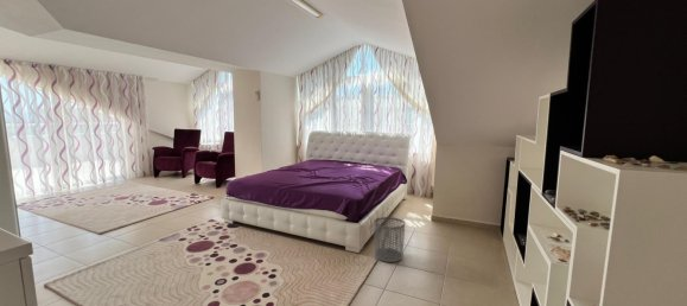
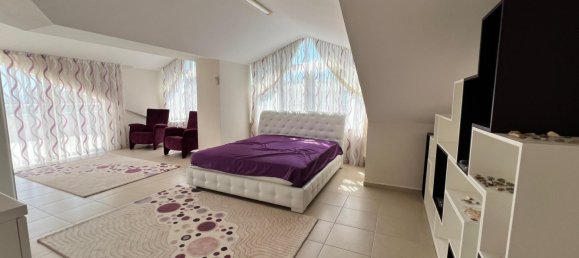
- waste bin [373,216,406,263]
